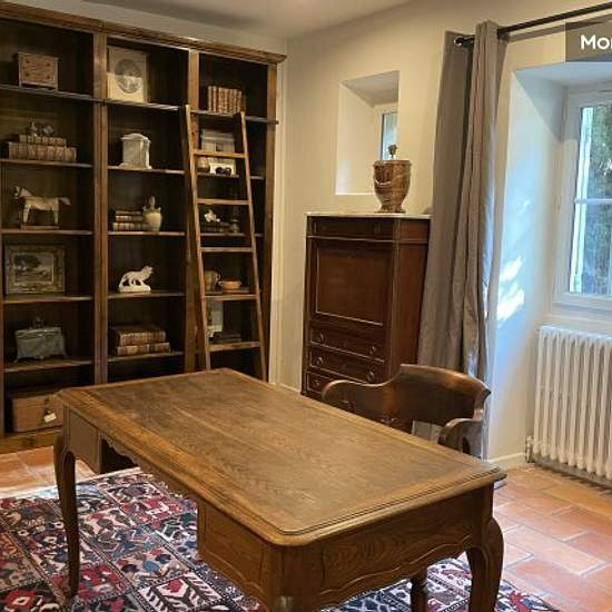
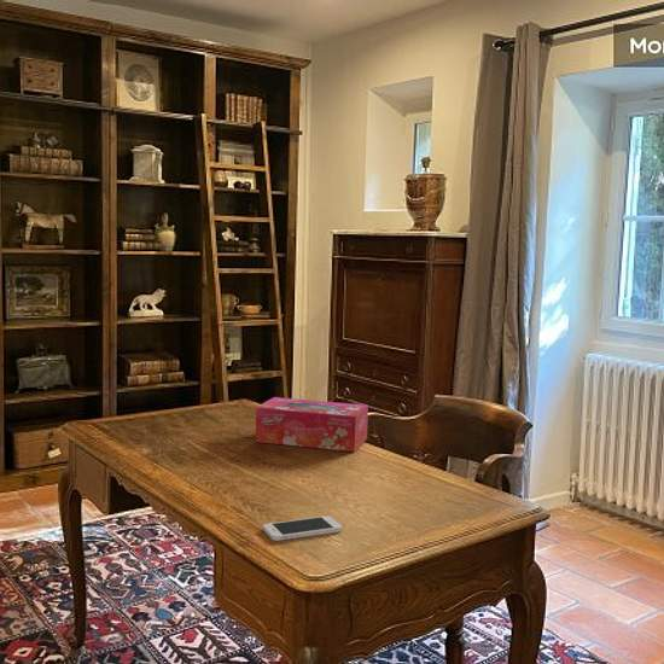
+ tissue box [255,396,369,453]
+ smartphone [262,514,343,542]
